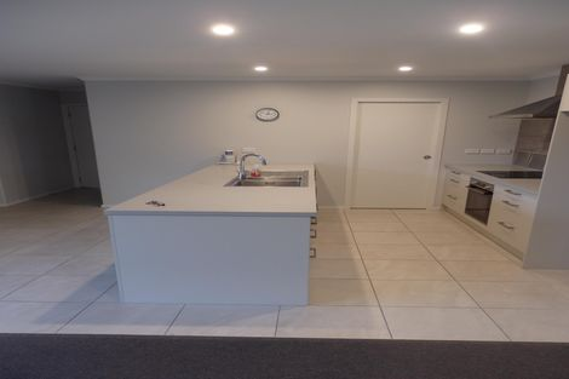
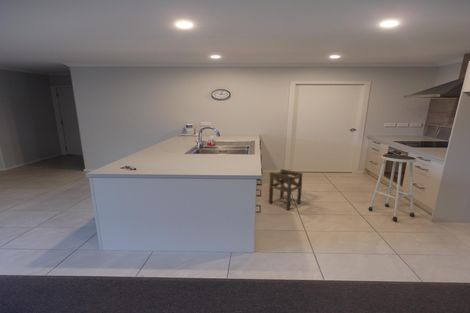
+ stool [367,153,418,222]
+ stool [268,168,304,211]
